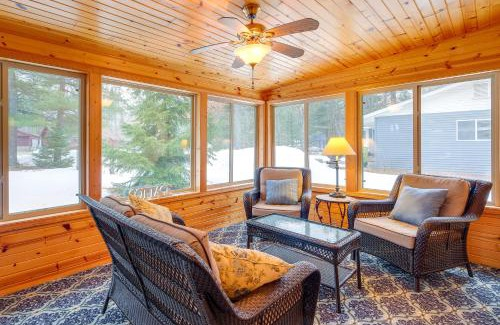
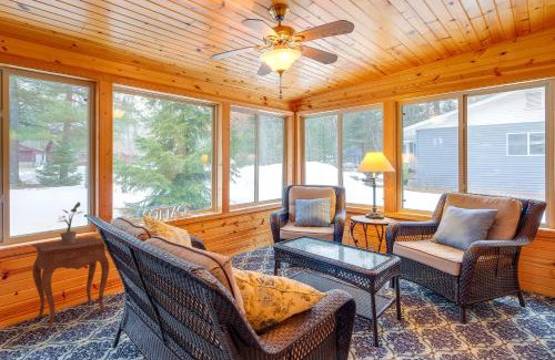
+ potted plant [58,200,83,244]
+ side table [31,236,110,329]
